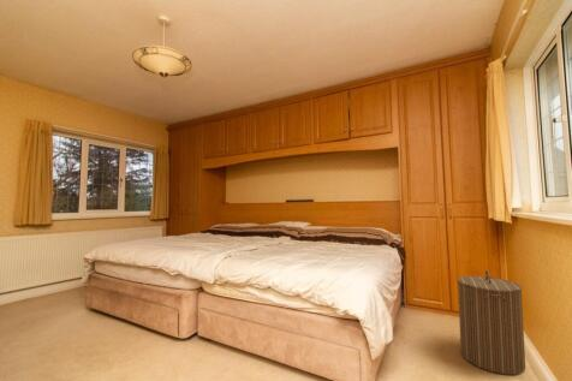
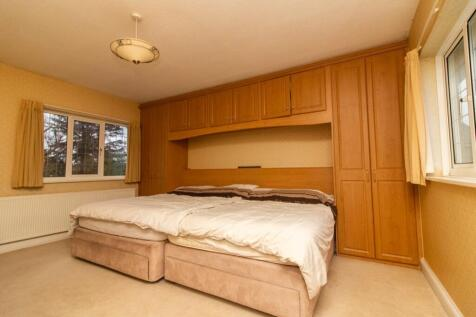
- laundry hamper [457,269,526,376]
